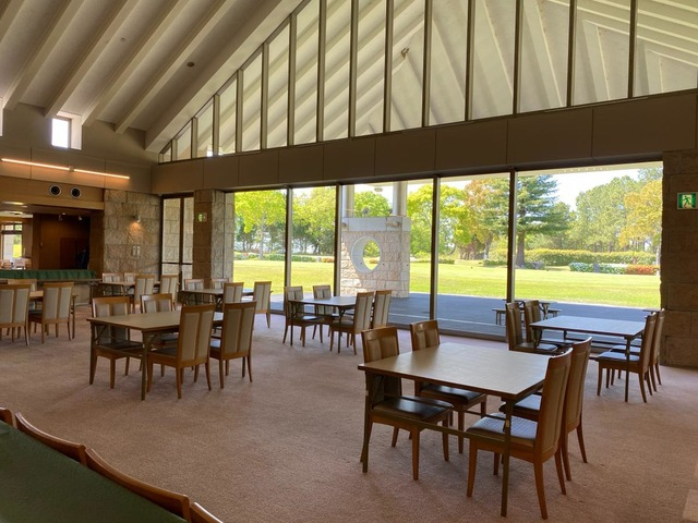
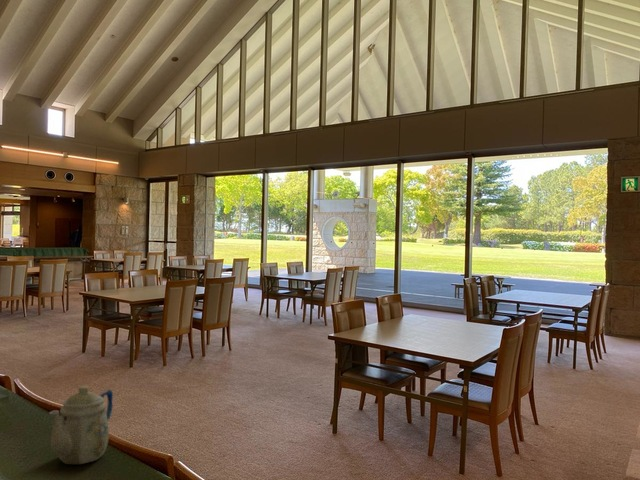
+ teapot [48,385,114,465]
